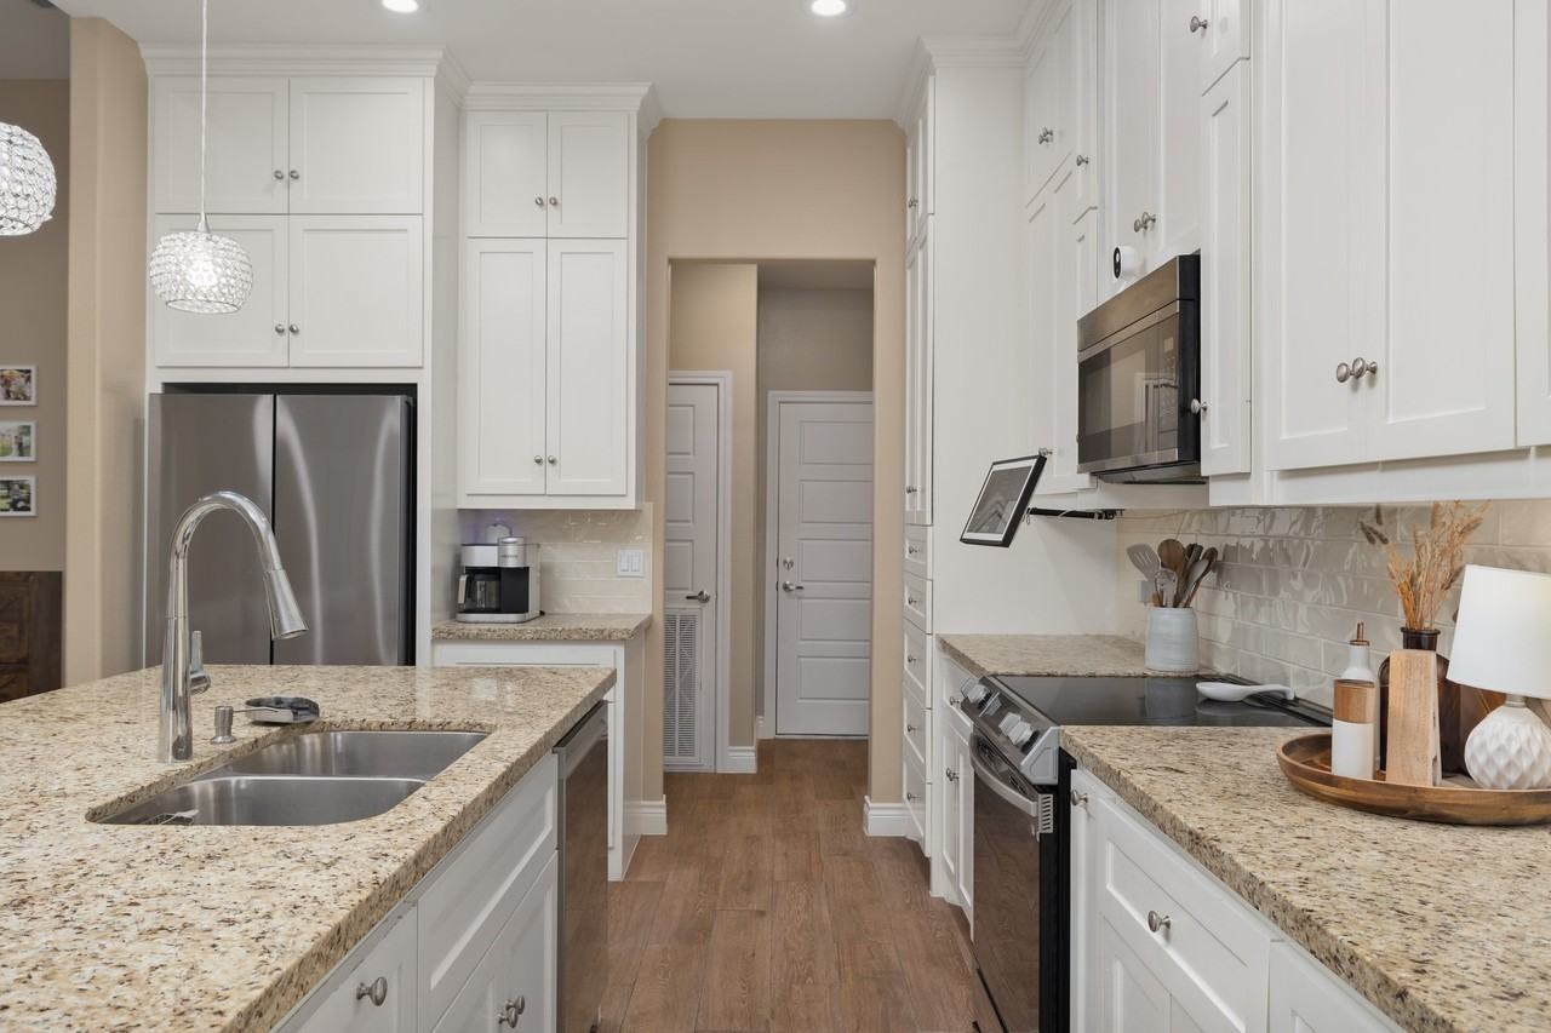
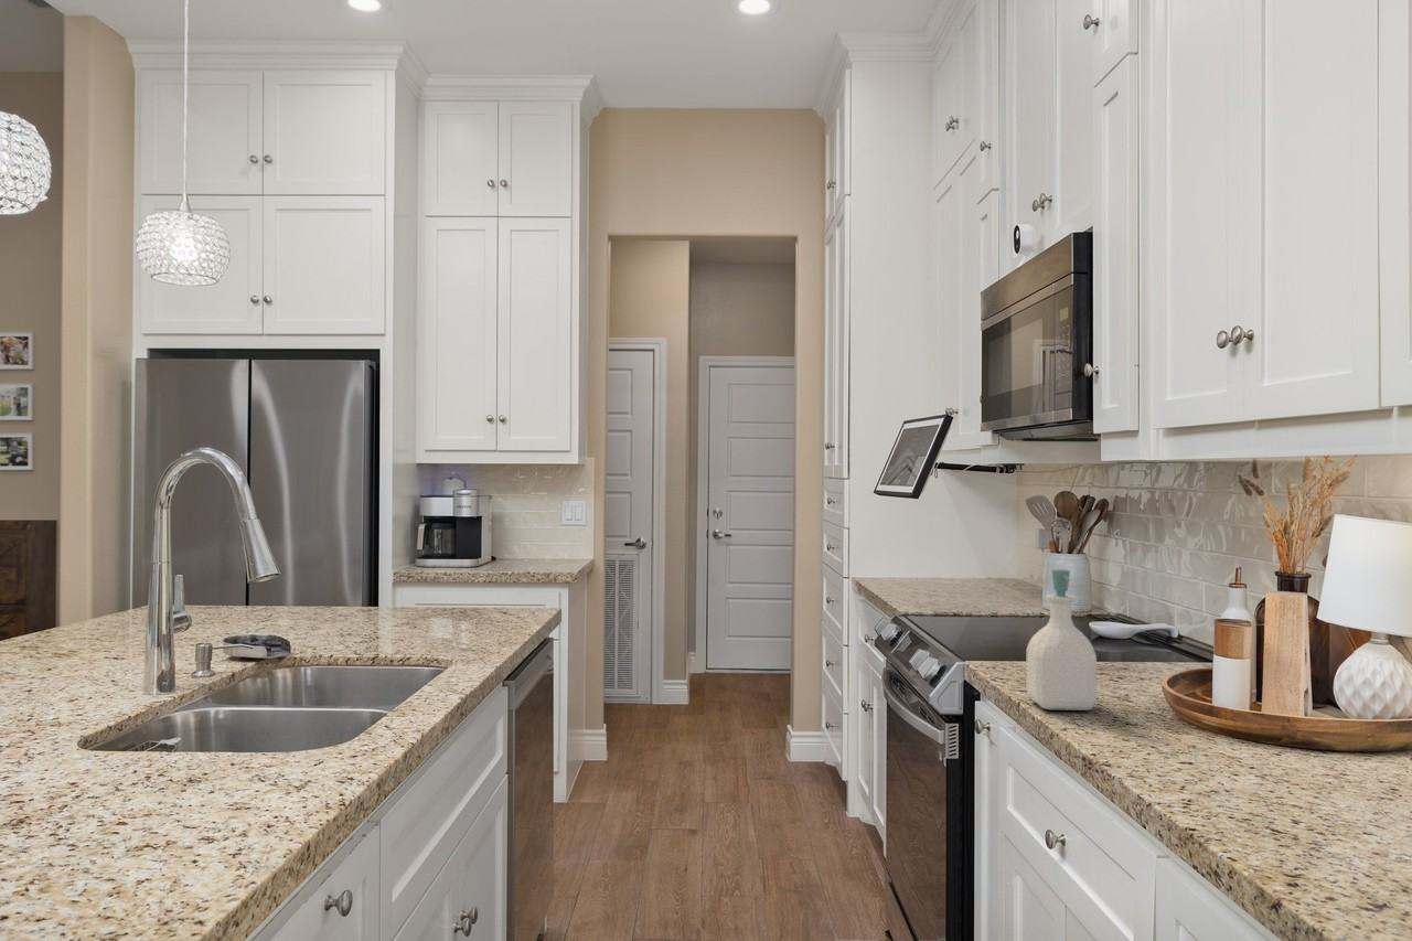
+ soap bottle [1025,568,1098,712]
